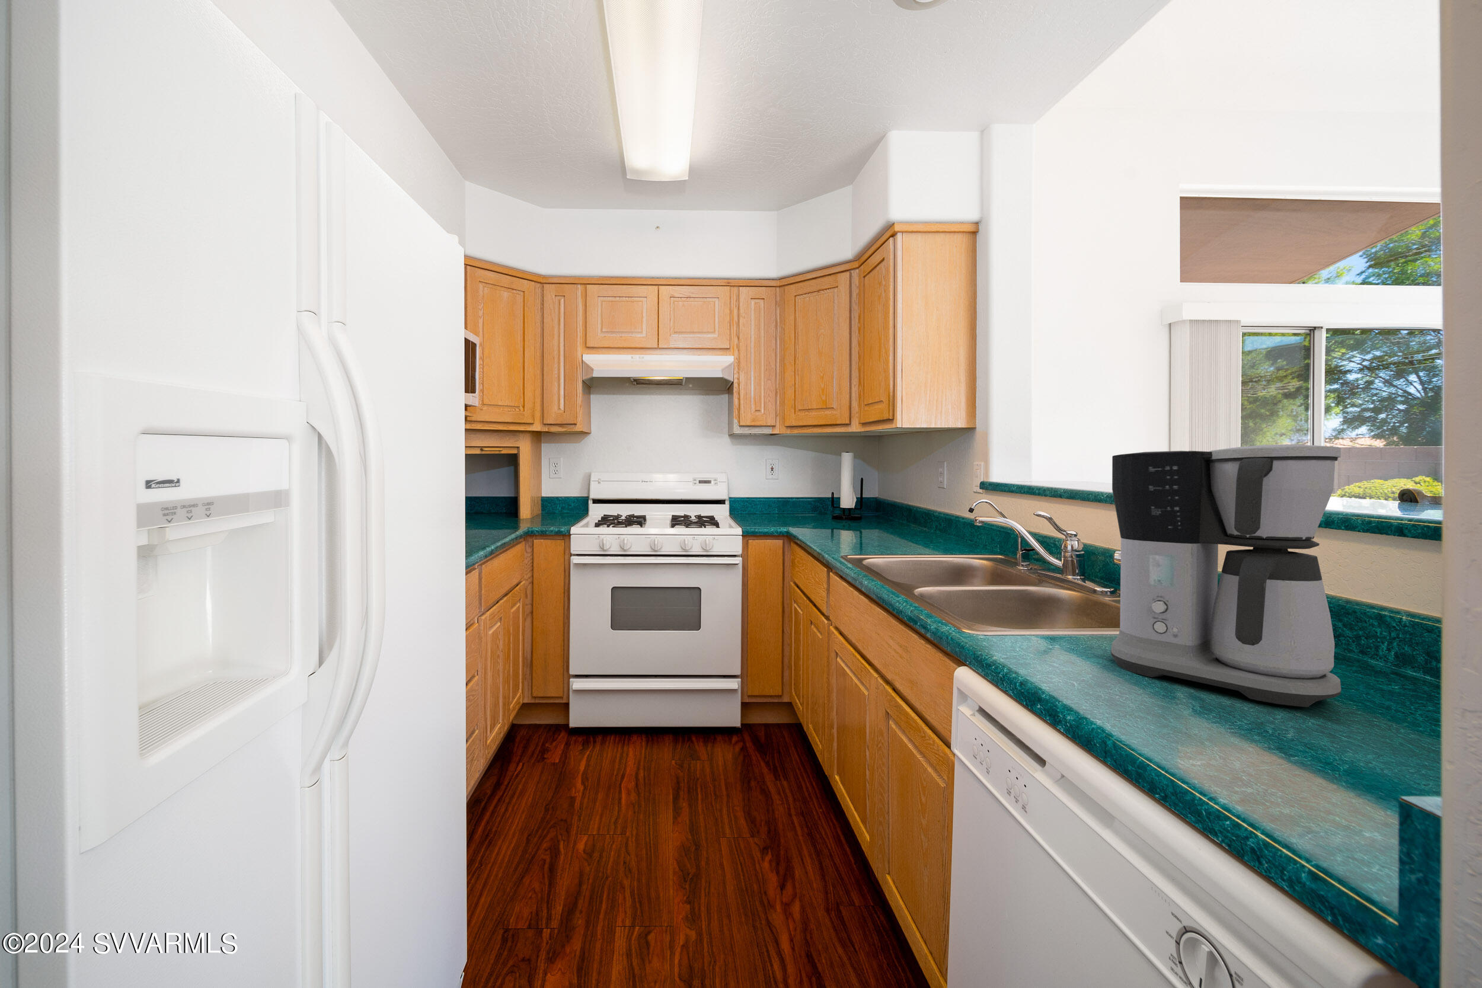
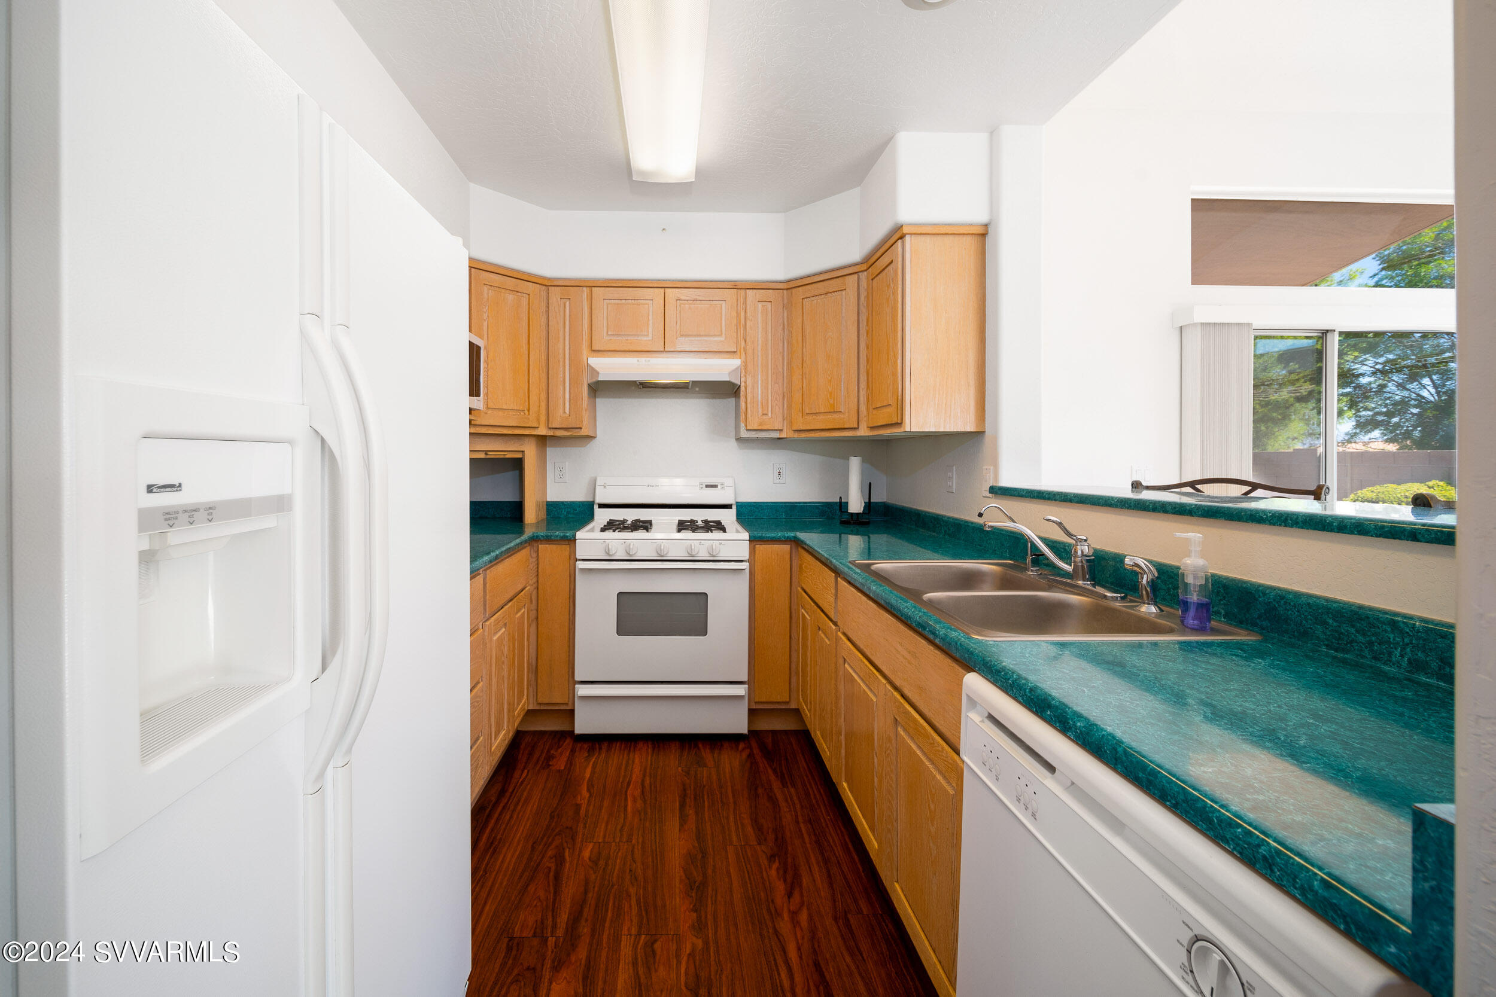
- coffee maker [1110,444,1342,708]
